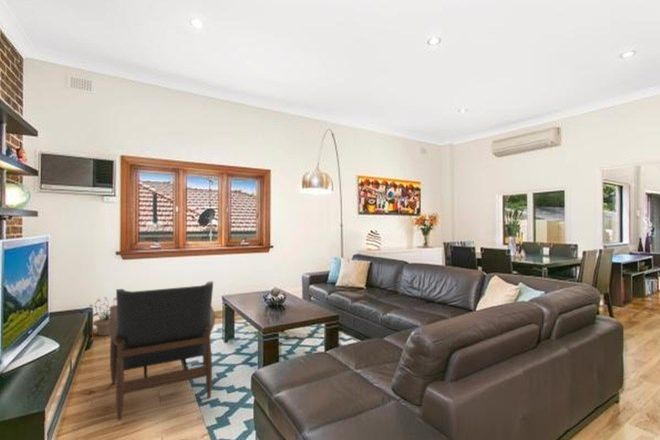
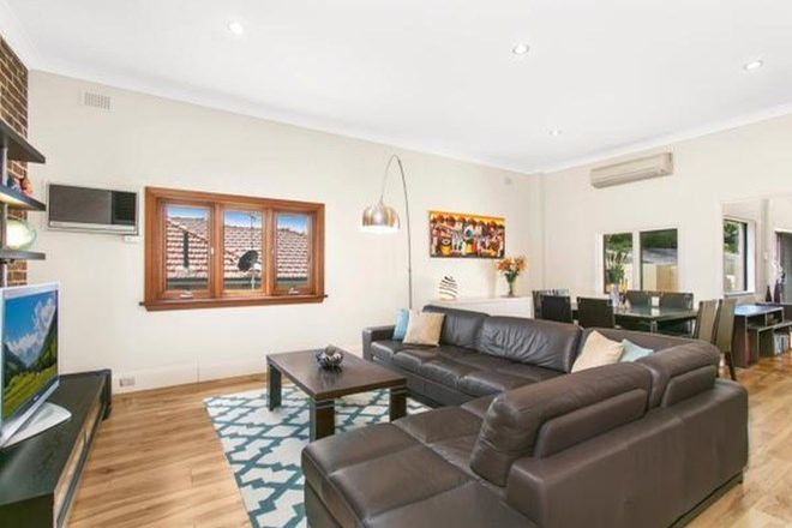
- armchair [109,280,216,421]
- potted plant [88,296,117,337]
